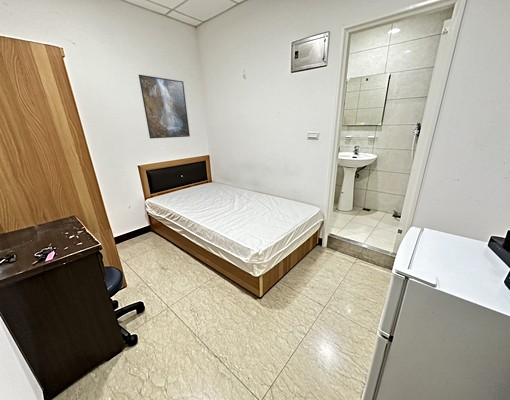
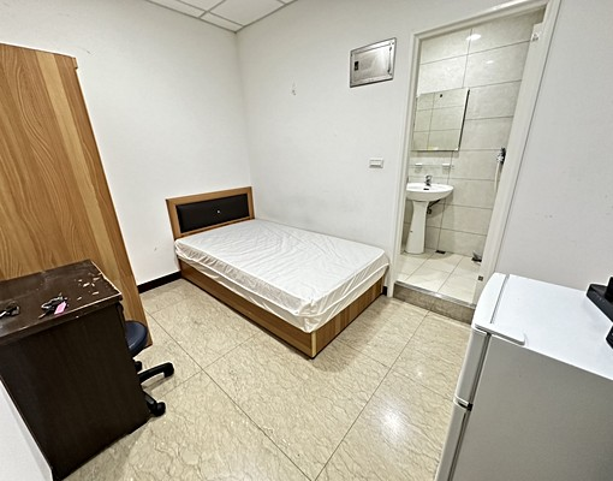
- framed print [138,74,191,140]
